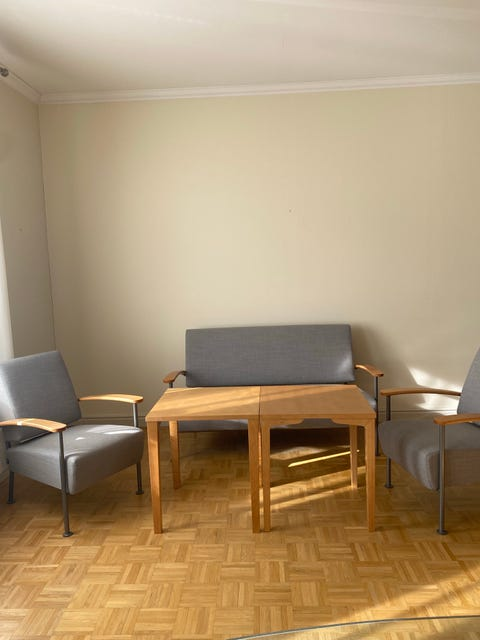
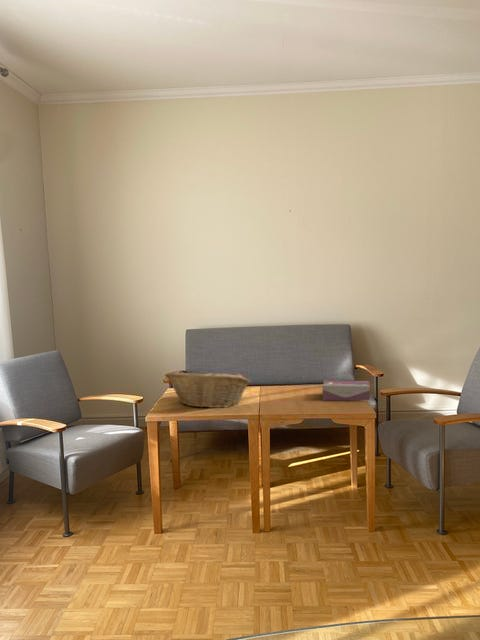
+ fruit basket [164,368,252,409]
+ tissue box [321,379,371,402]
